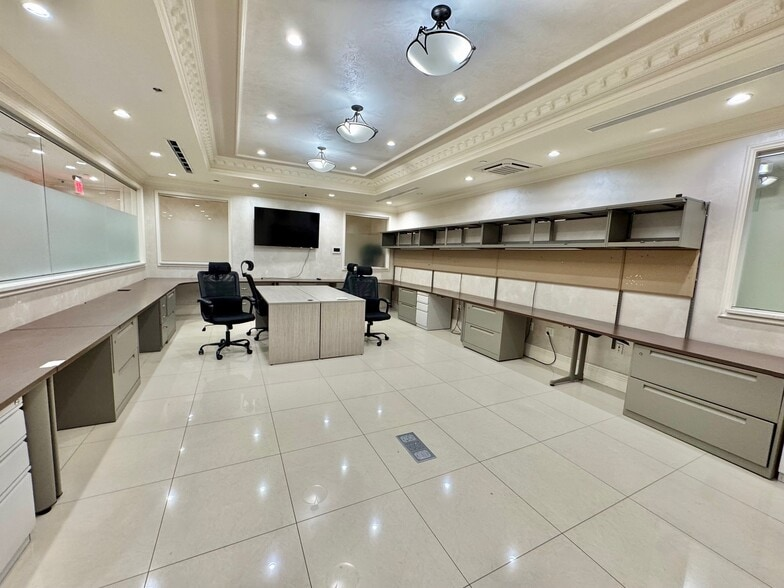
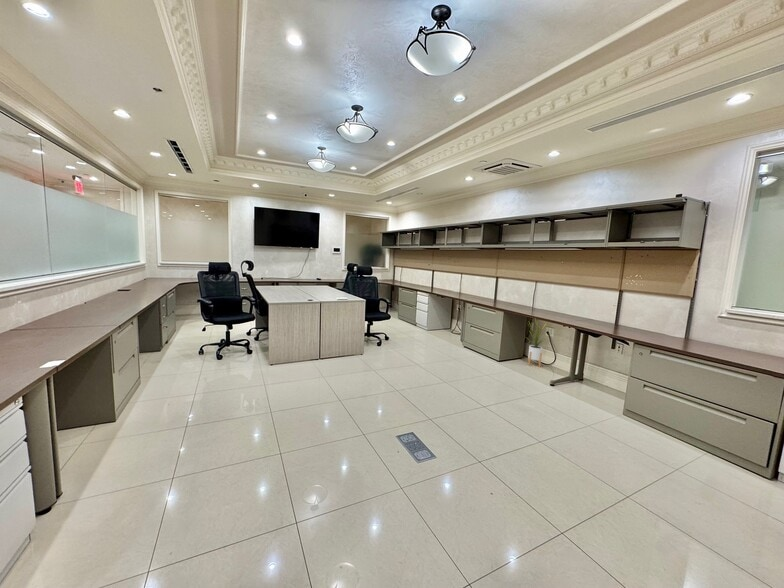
+ house plant [526,318,550,368]
